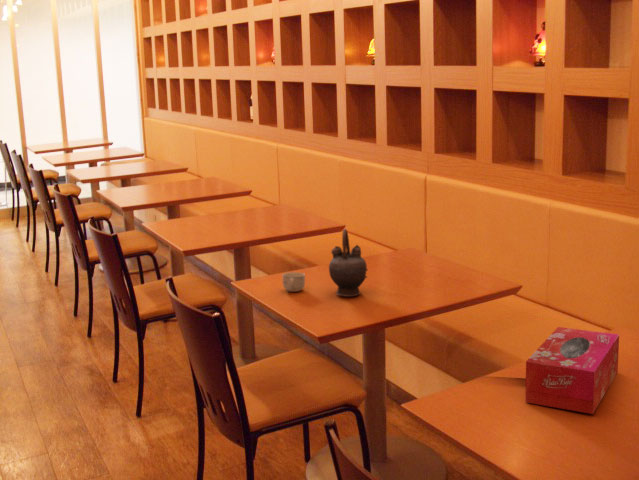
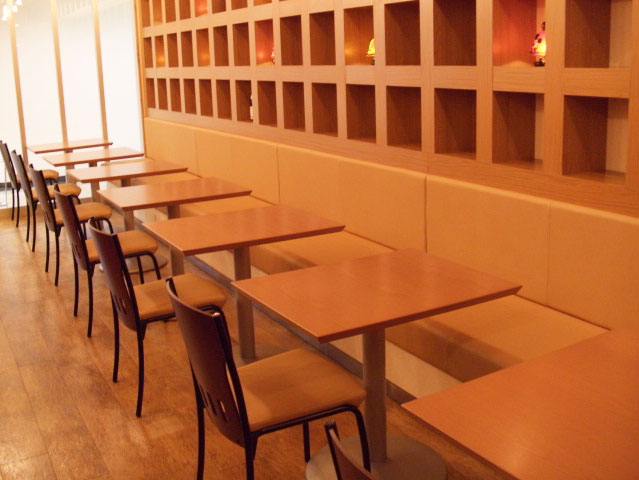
- cup [281,271,306,293]
- tissue box [524,326,620,415]
- teapot [328,228,369,298]
